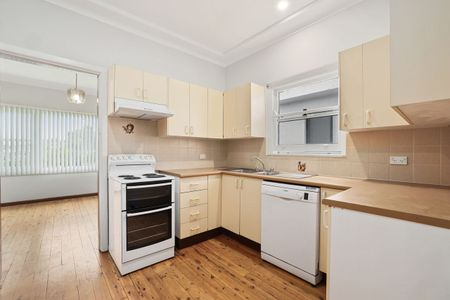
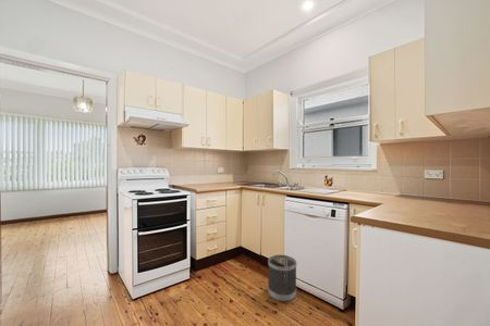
+ wastebasket [267,254,297,303]
